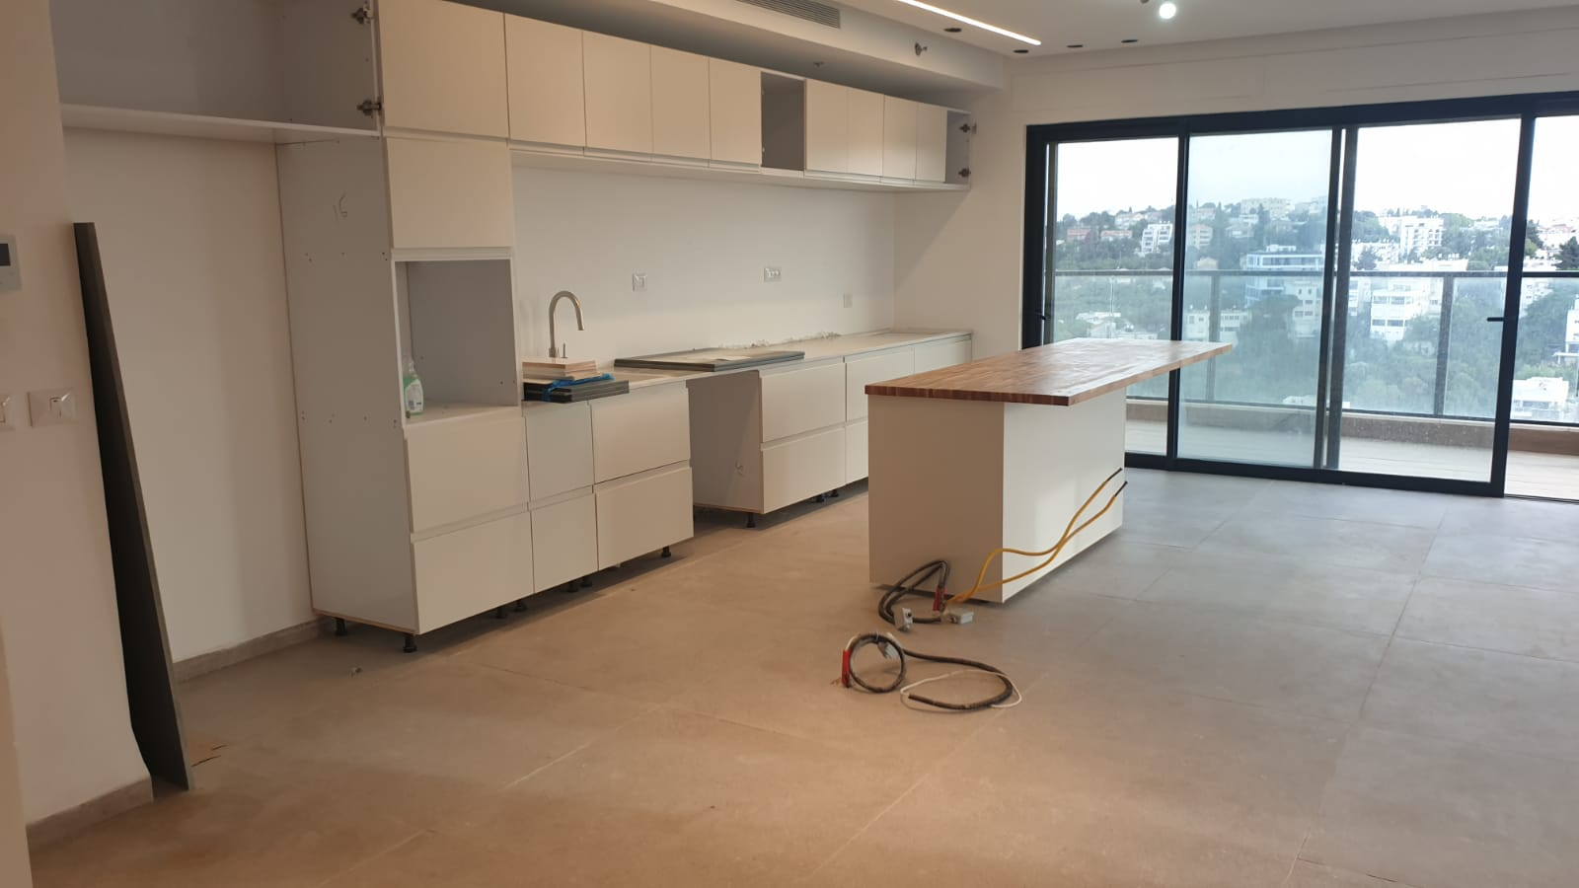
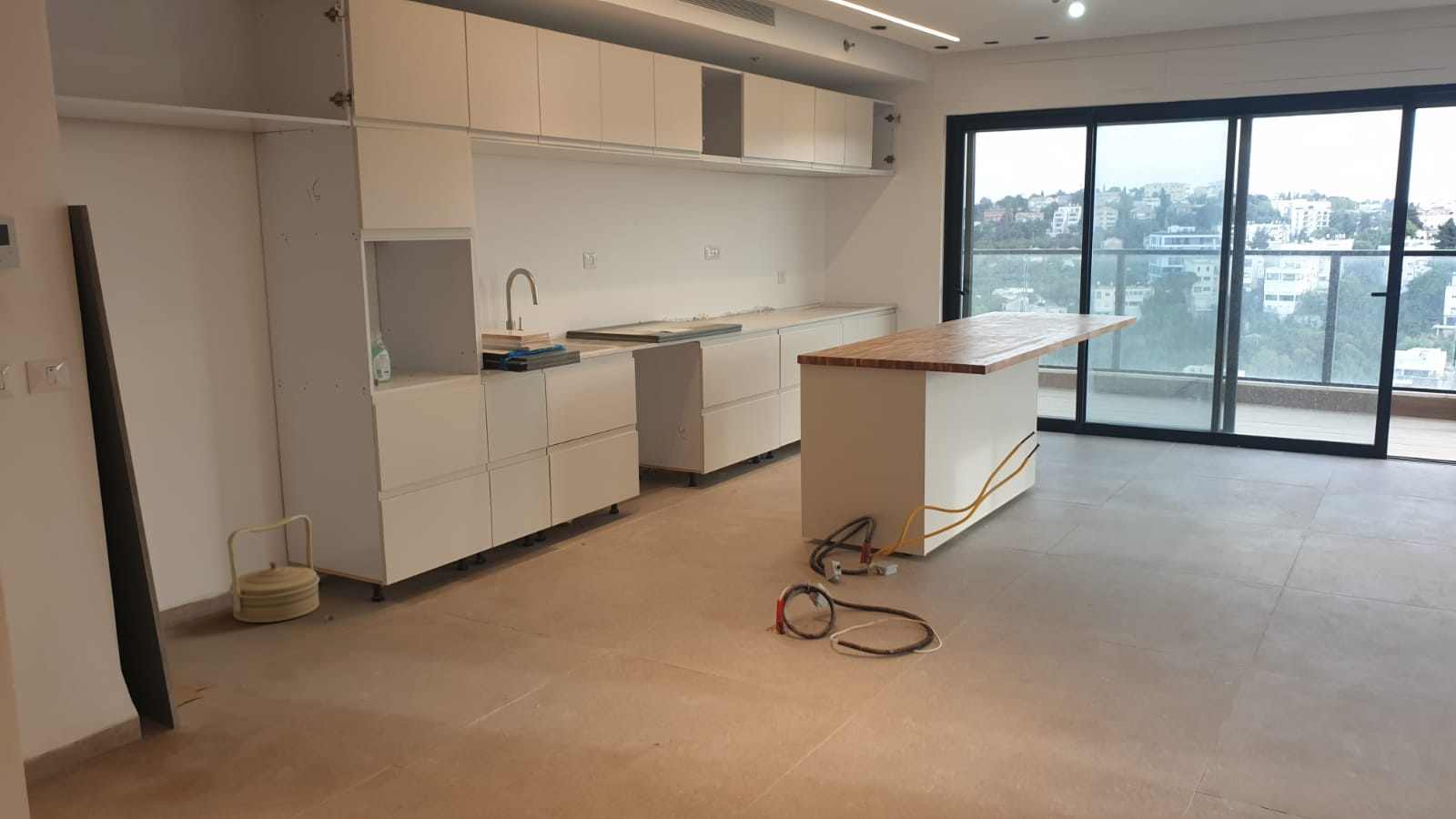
+ basket [227,513,320,623]
